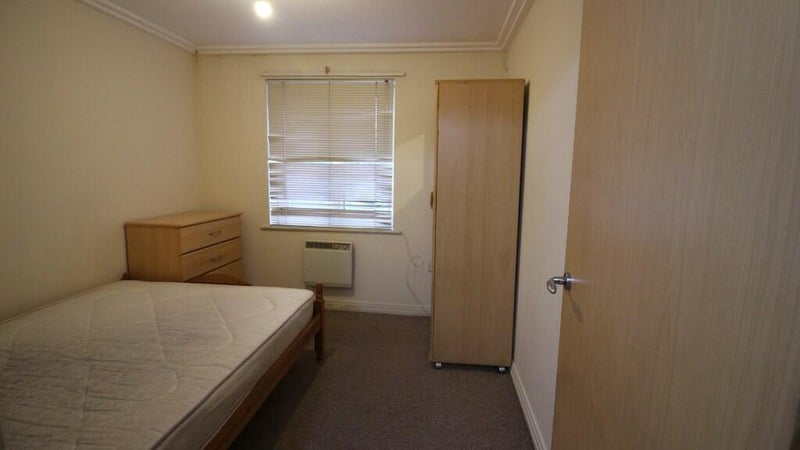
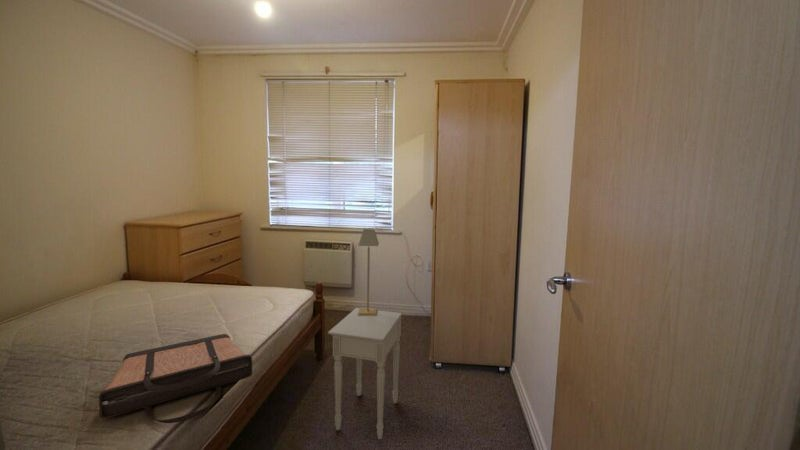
+ table lamp [357,228,380,316]
+ nightstand [327,307,403,440]
+ shopping bag [98,333,253,424]
